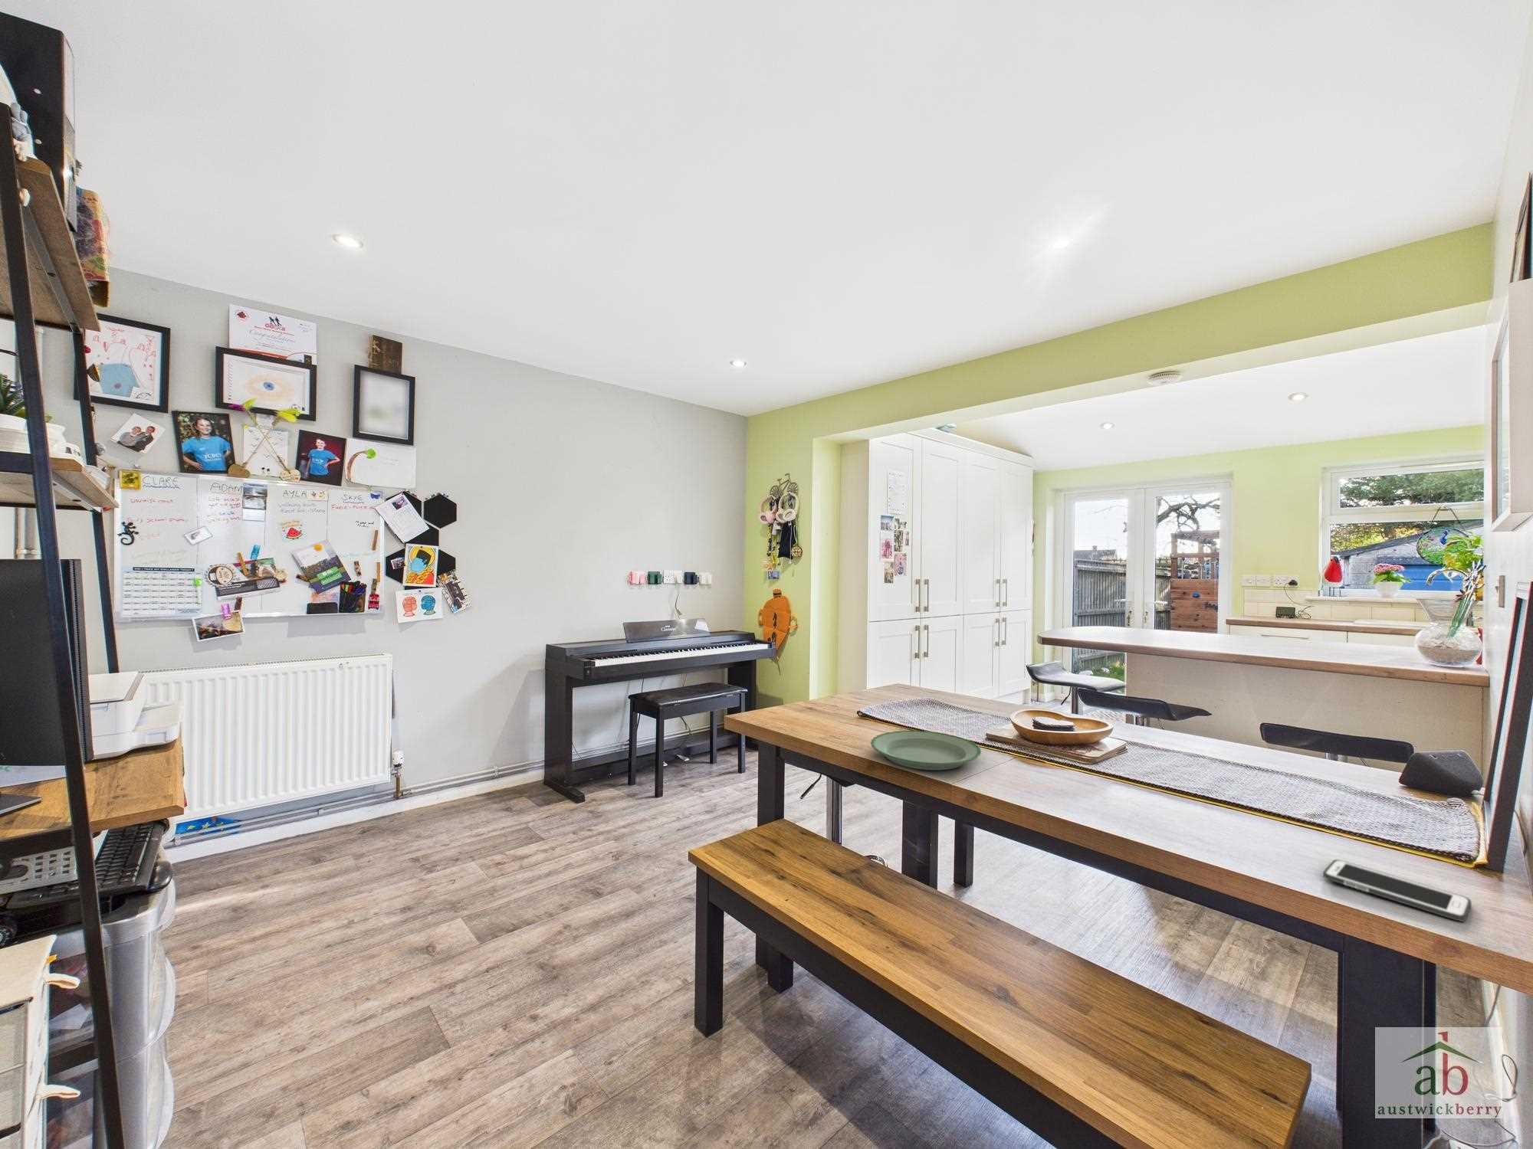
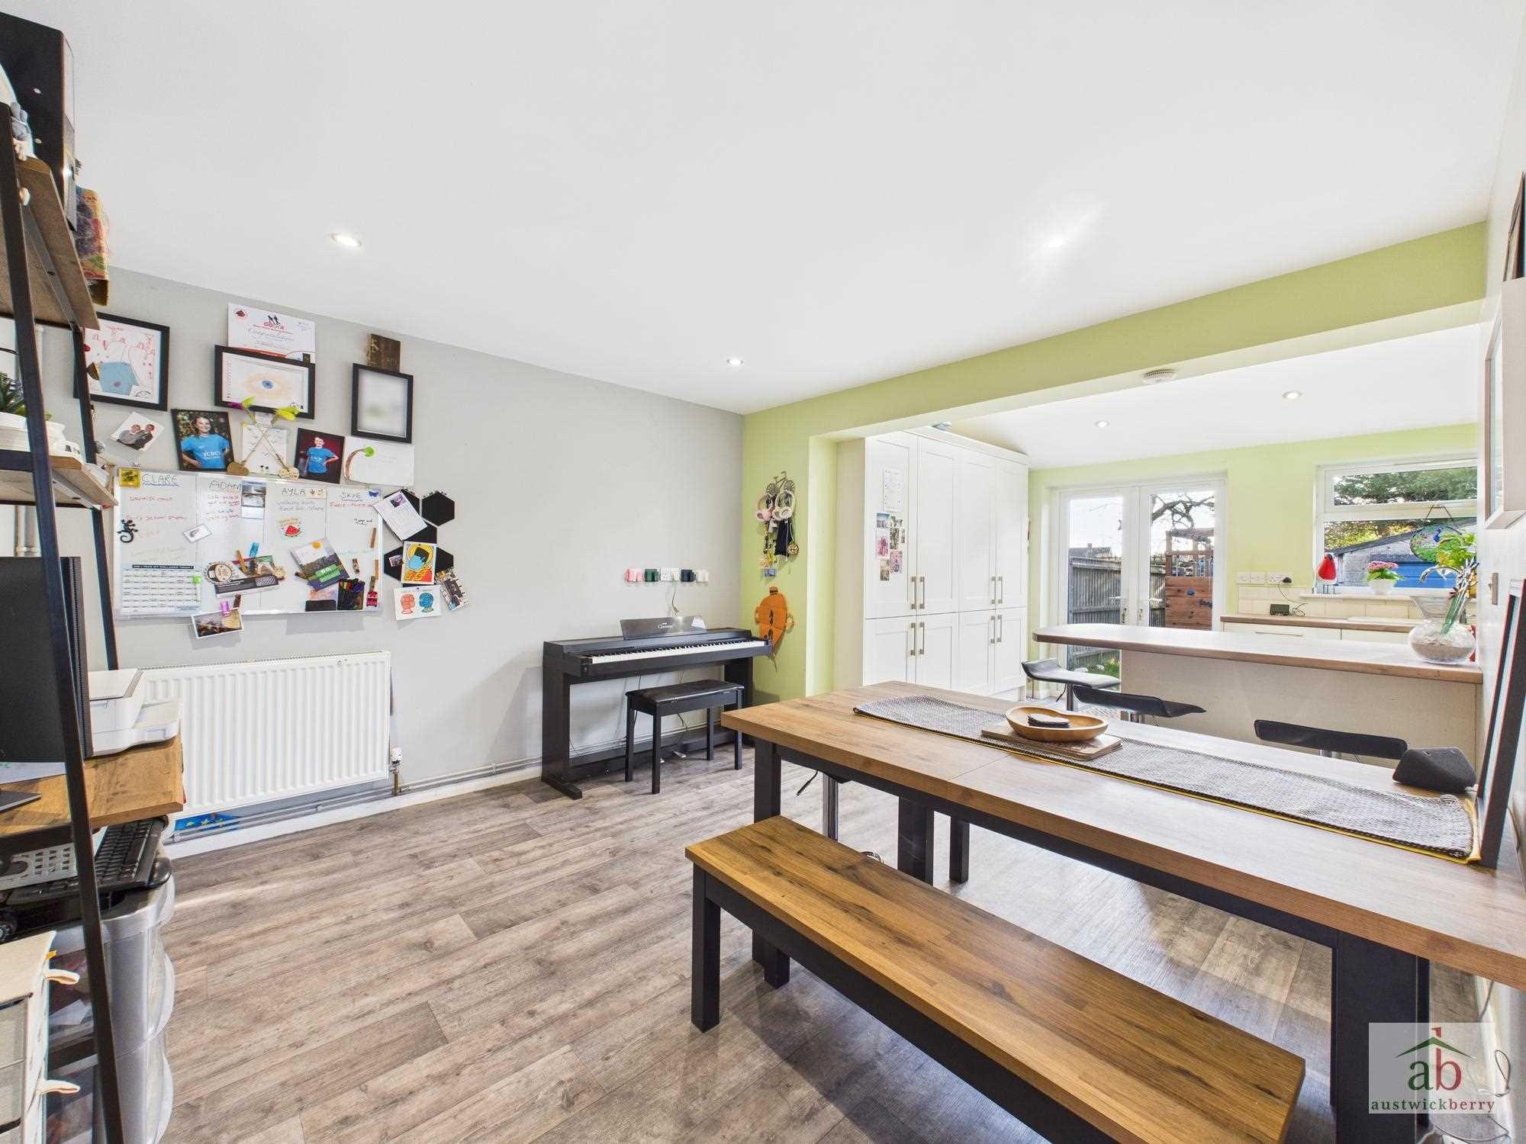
- cell phone [1322,858,1473,922]
- plate [870,730,981,771]
